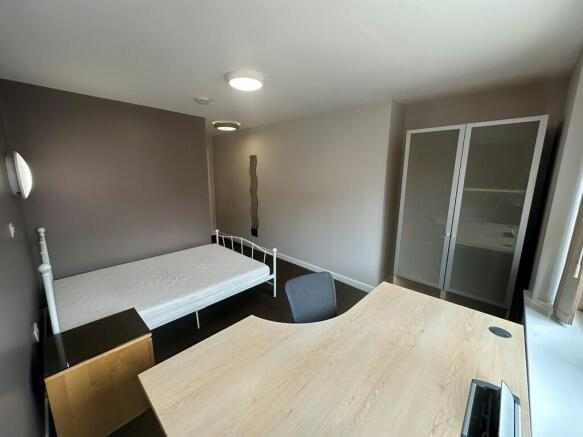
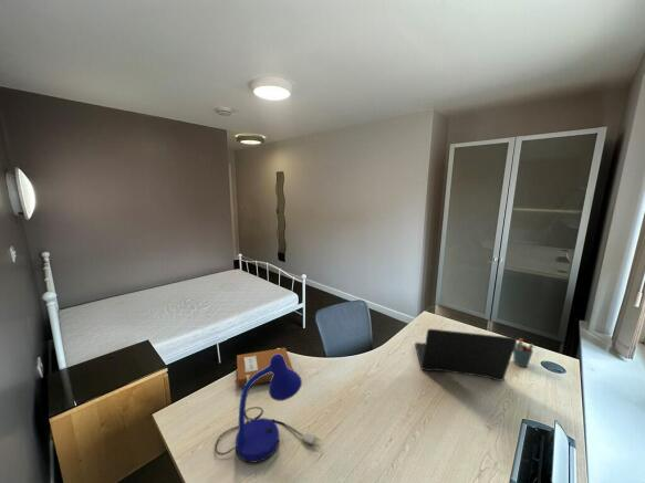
+ notebook [233,347,293,389]
+ desk lamp [214,354,322,463]
+ pen holder [512,337,534,368]
+ laptop [414,328,518,382]
